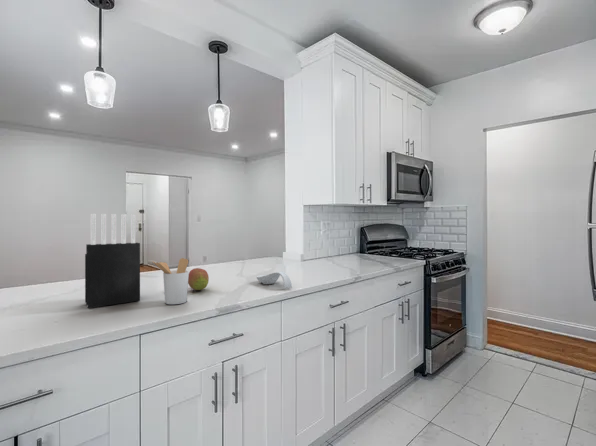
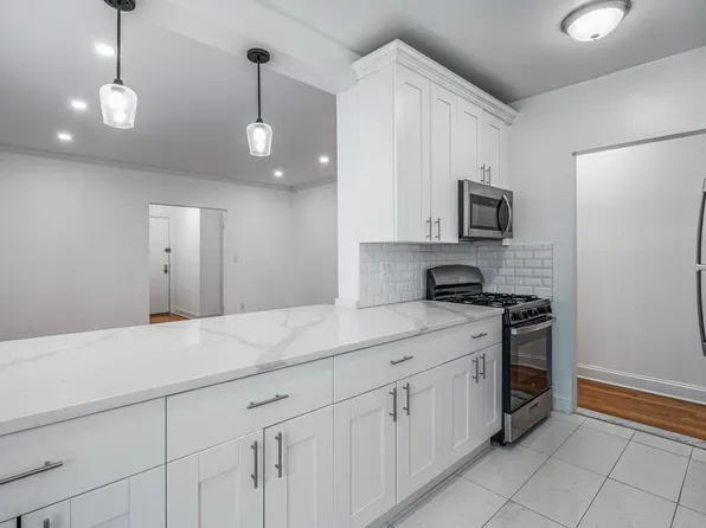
- spoon rest [255,270,293,289]
- fruit [188,267,210,291]
- knife block [84,213,141,309]
- utensil holder [152,257,190,305]
